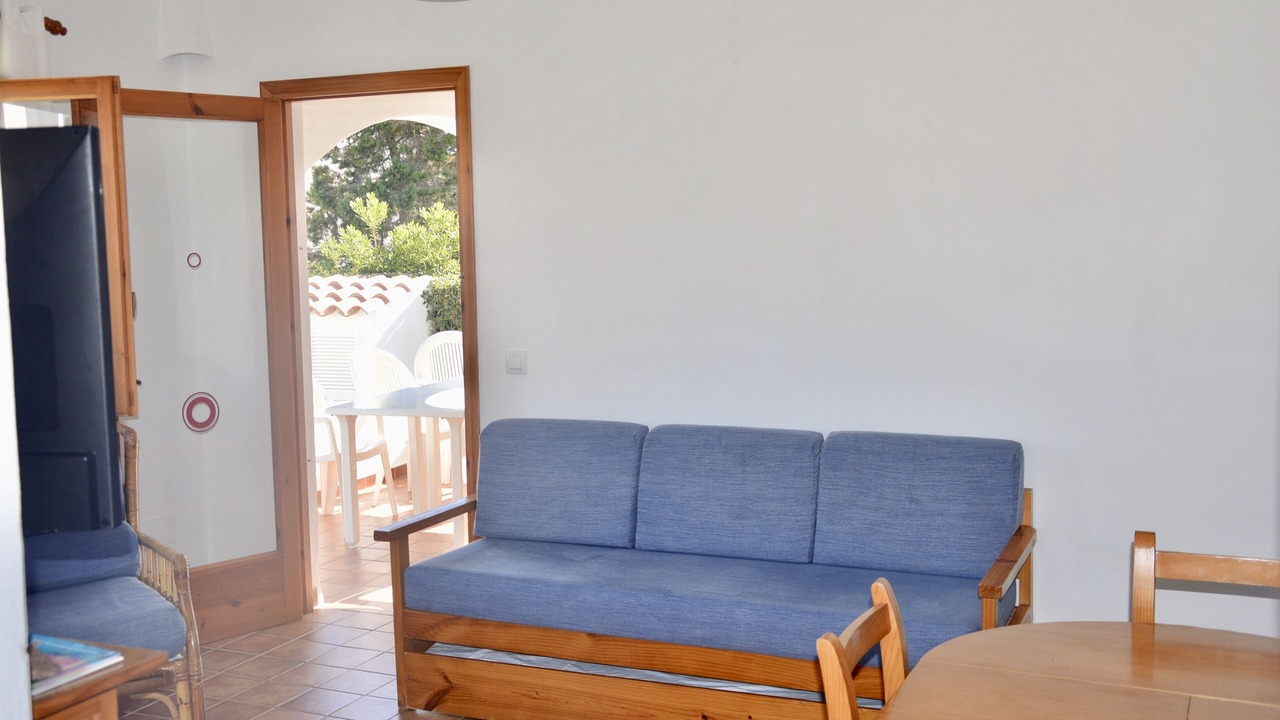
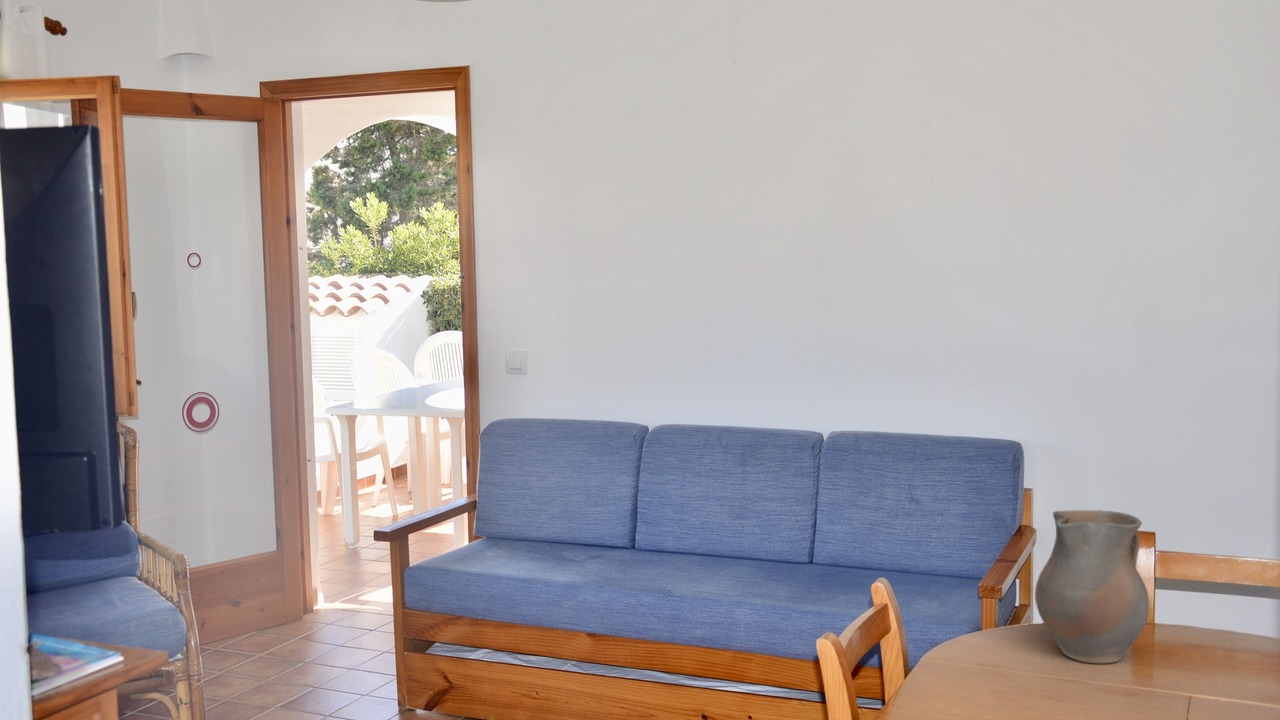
+ ceramic pitcher [1034,509,1150,664]
